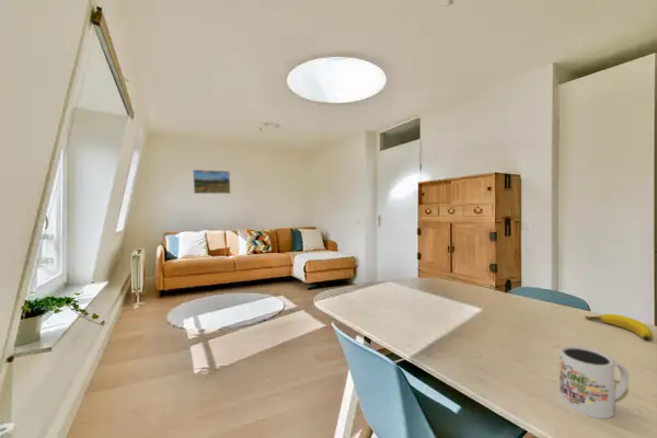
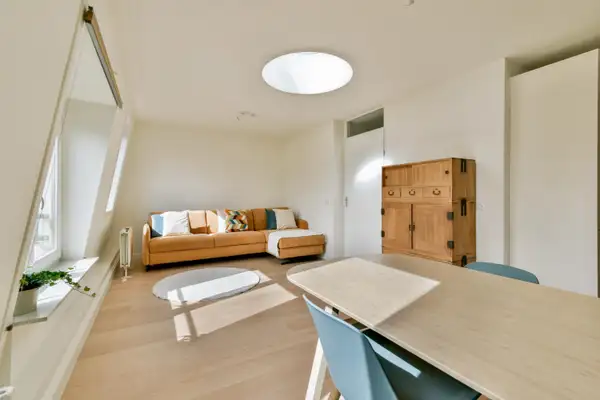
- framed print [192,169,232,195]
- mug [558,345,630,419]
- banana [584,313,655,342]
